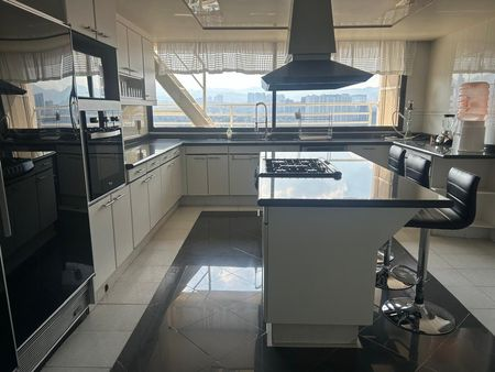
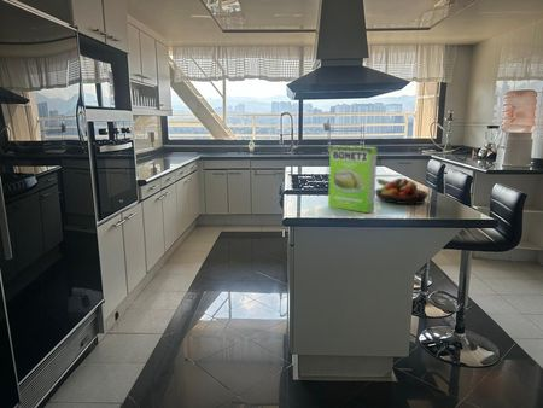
+ fruit bowl [375,177,430,205]
+ cake mix box [327,145,379,214]
